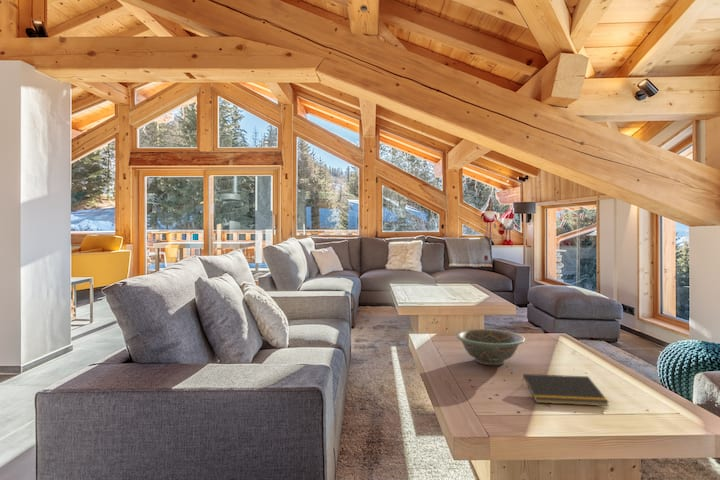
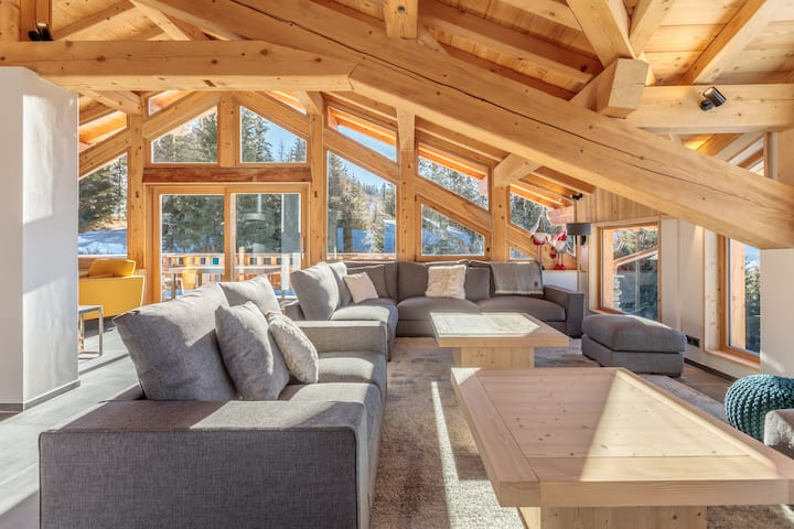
- decorative bowl [454,328,526,366]
- notepad [521,373,610,407]
